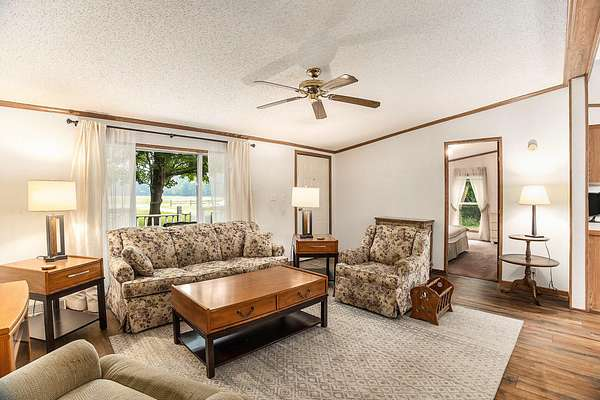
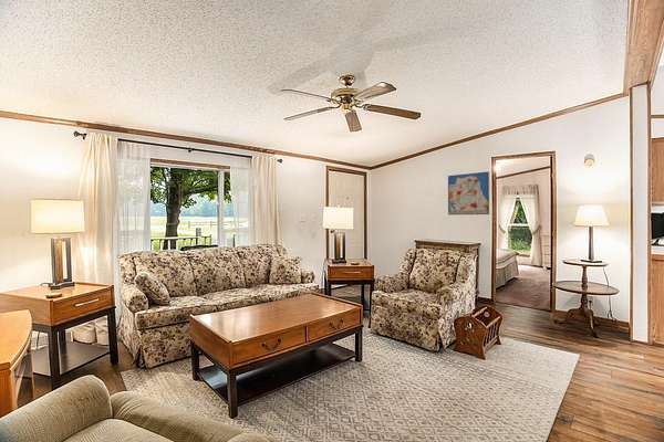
+ wall art [447,171,490,215]
